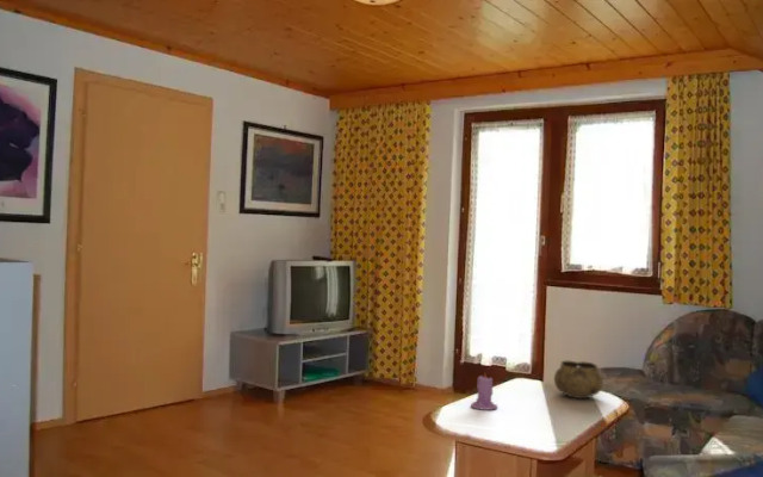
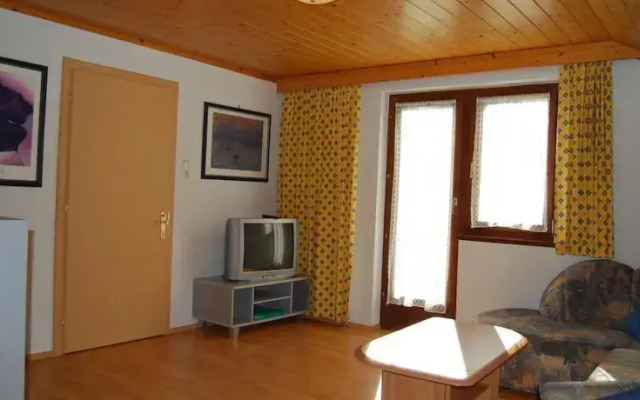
- candle [470,373,498,411]
- decorative bowl [553,360,604,399]
